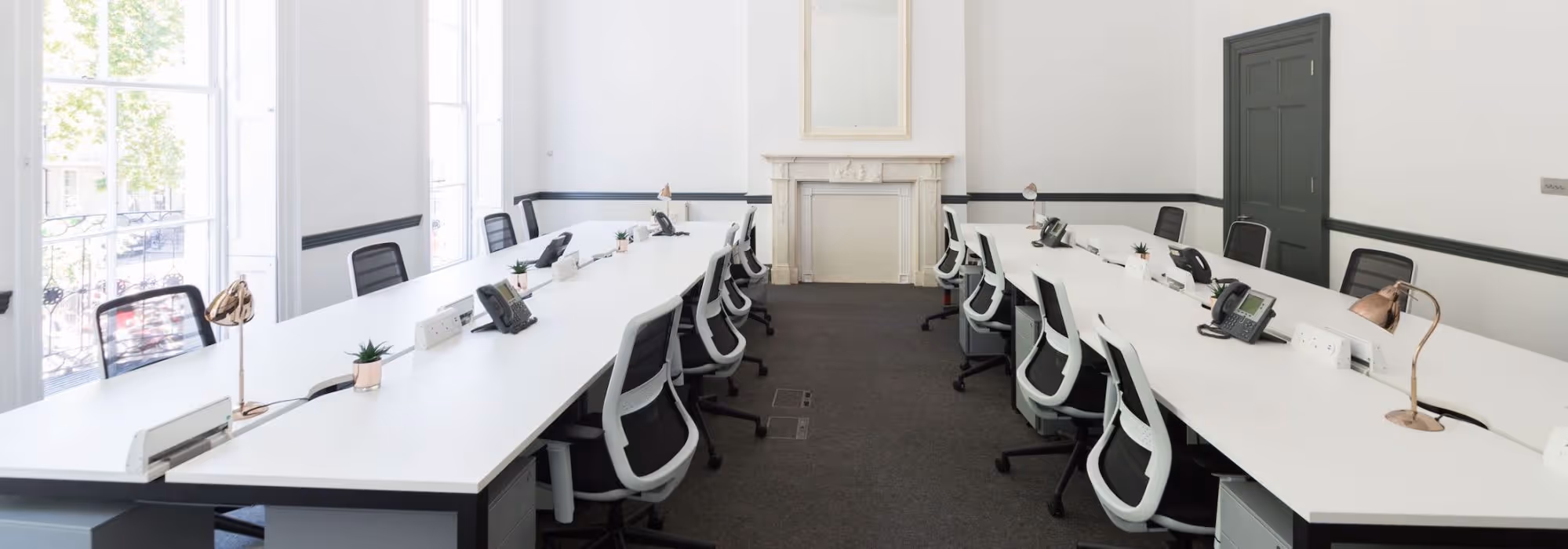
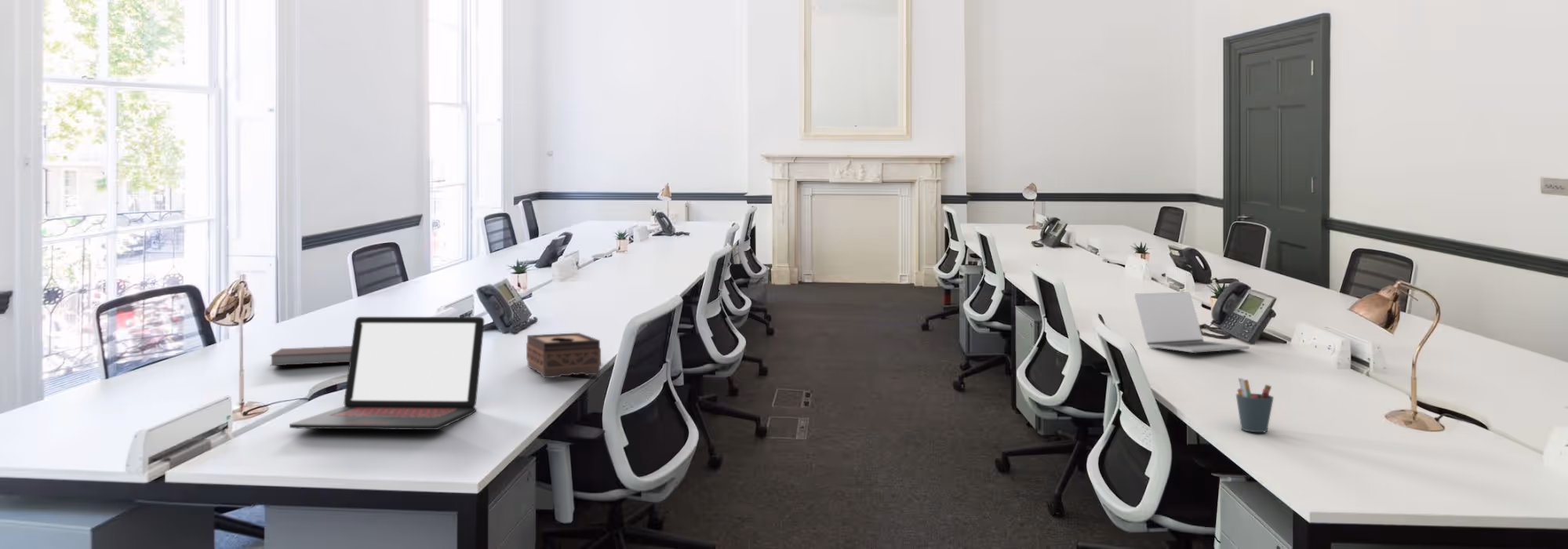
+ tissue box [526,332,602,379]
+ notebook [269,345,351,366]
+ laptop [1133,292,1250,354]
+ pen holder [1235,377,1275,433]
+ laptop [289,316,485,431]
